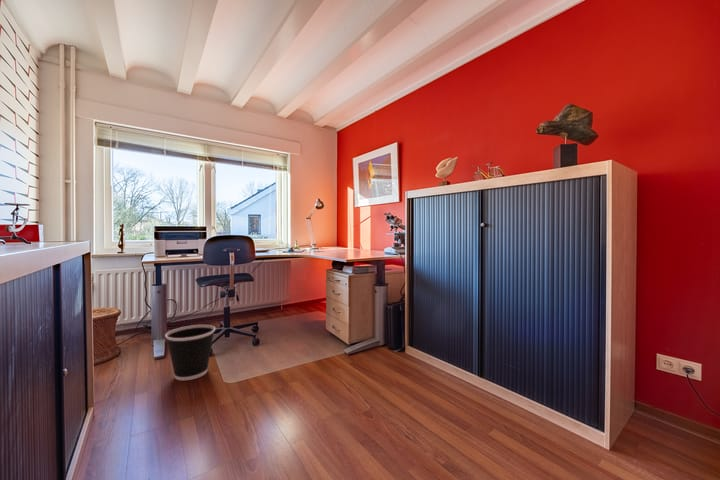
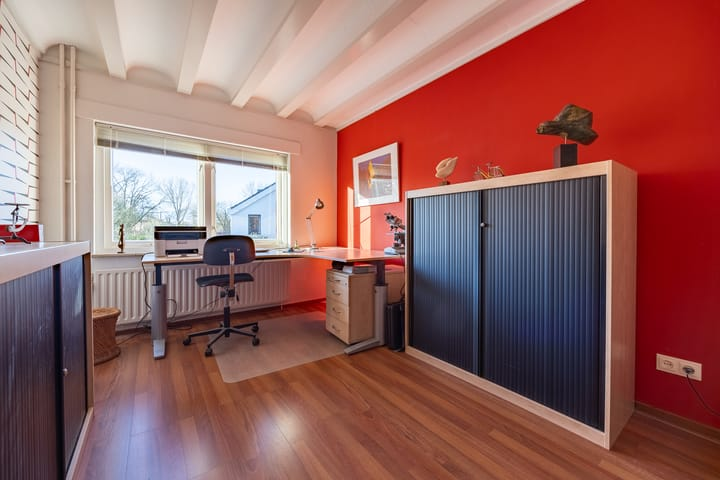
- wastebasket [164,324,216,382]
